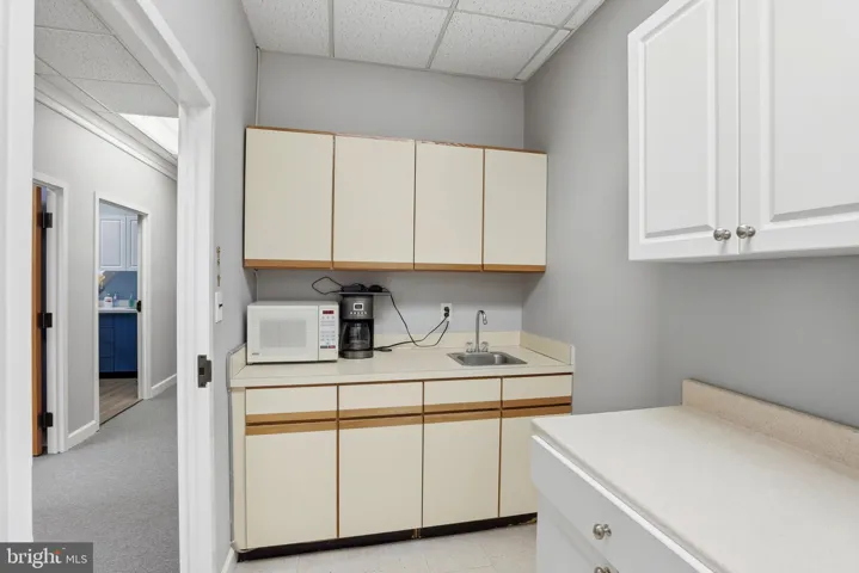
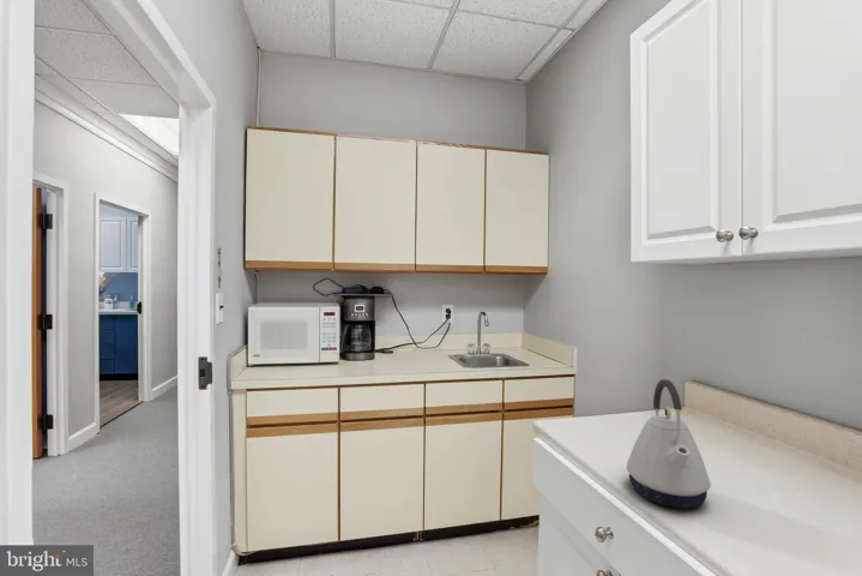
+ kettle [626,378,712,509]
